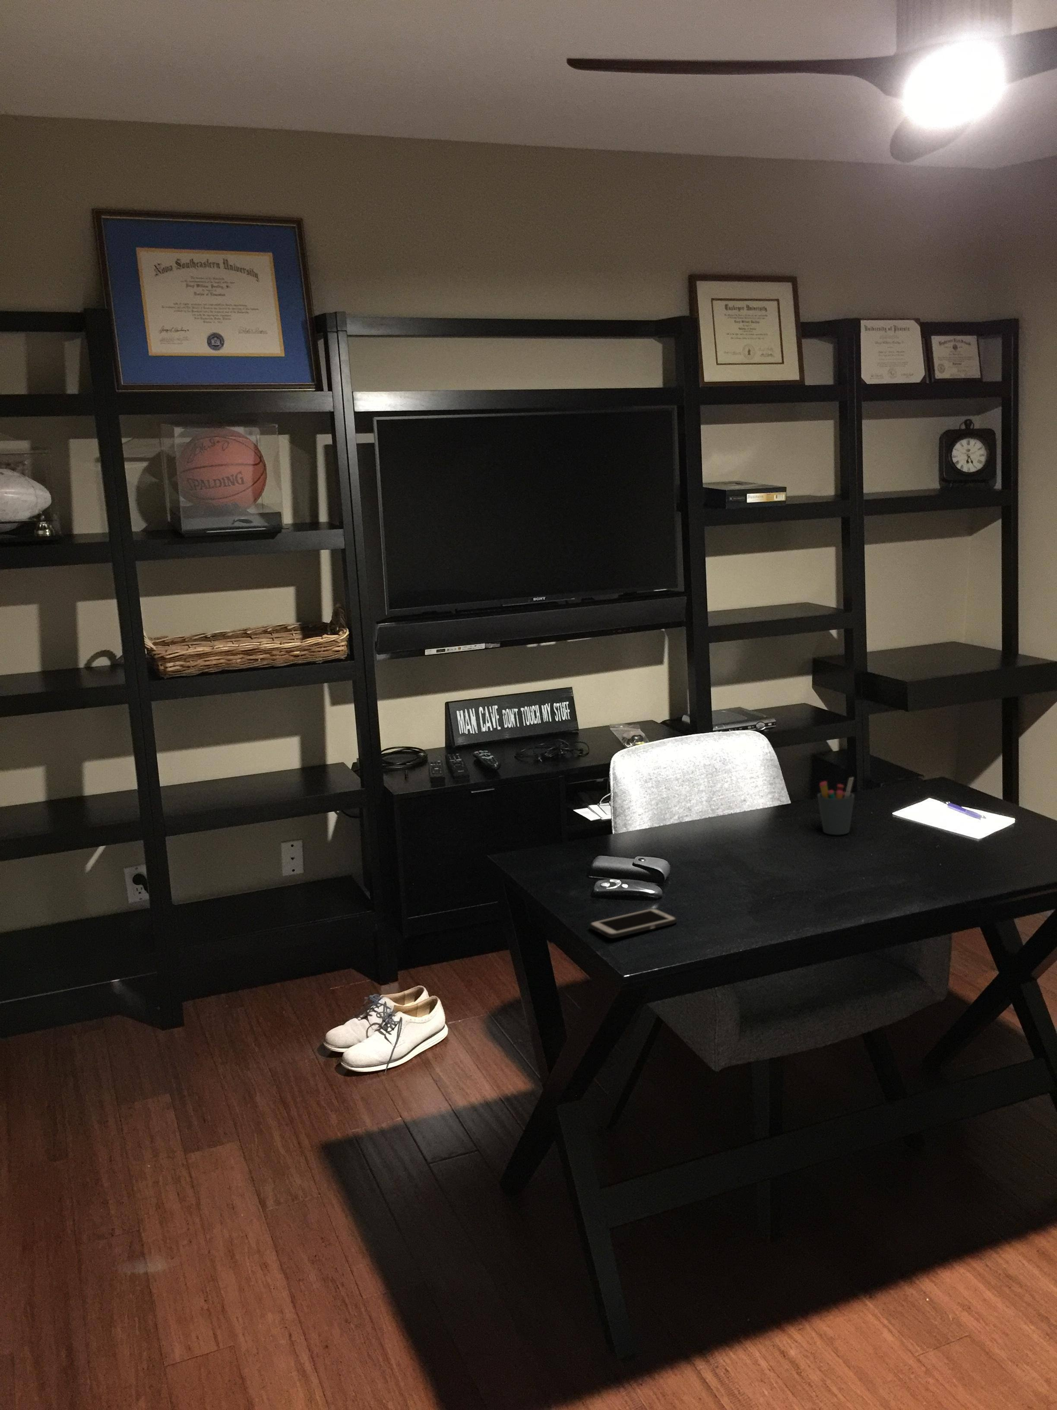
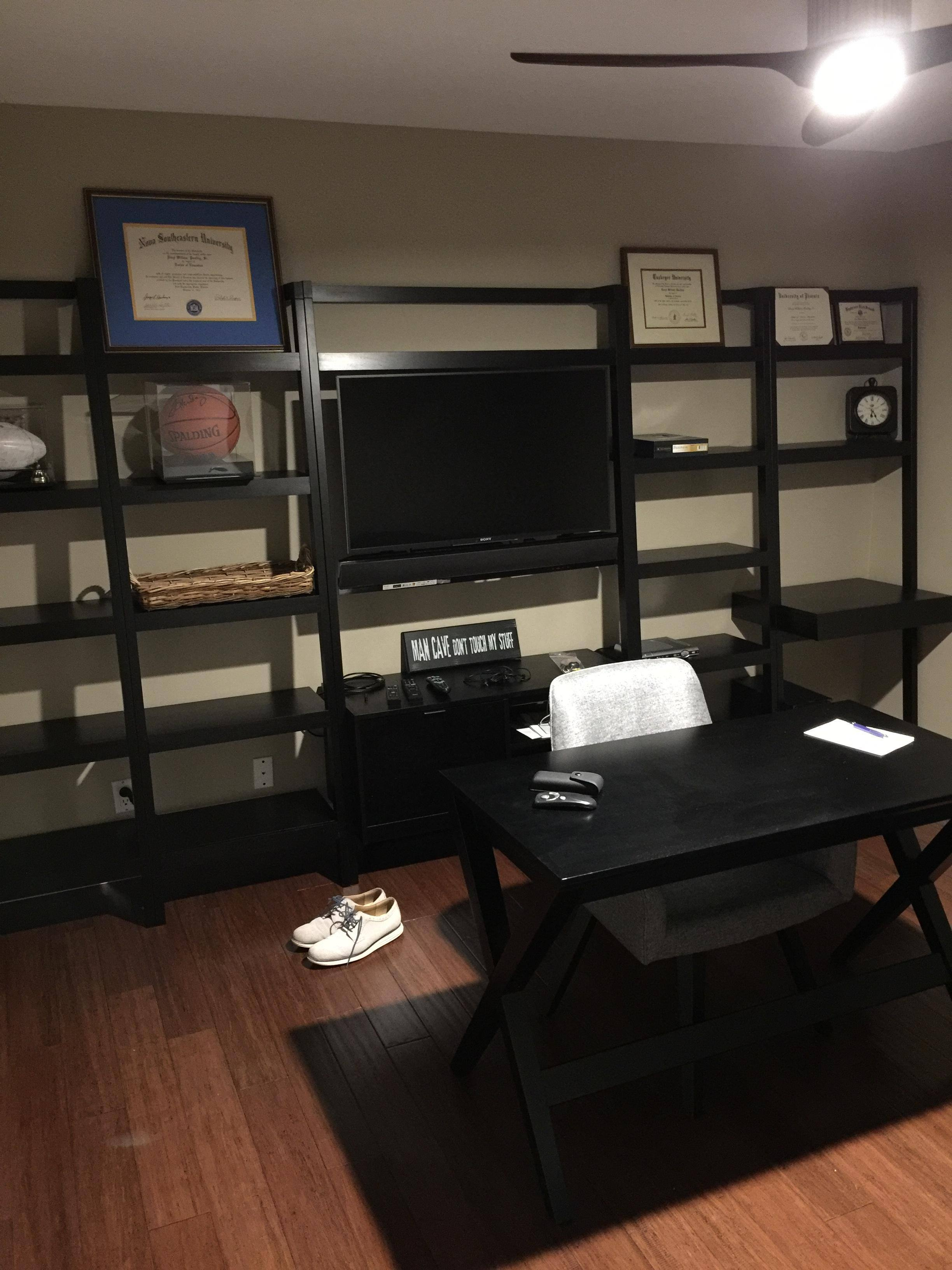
- pen holder [817,777,855,835]
- cell phone [590,908,677,938]
